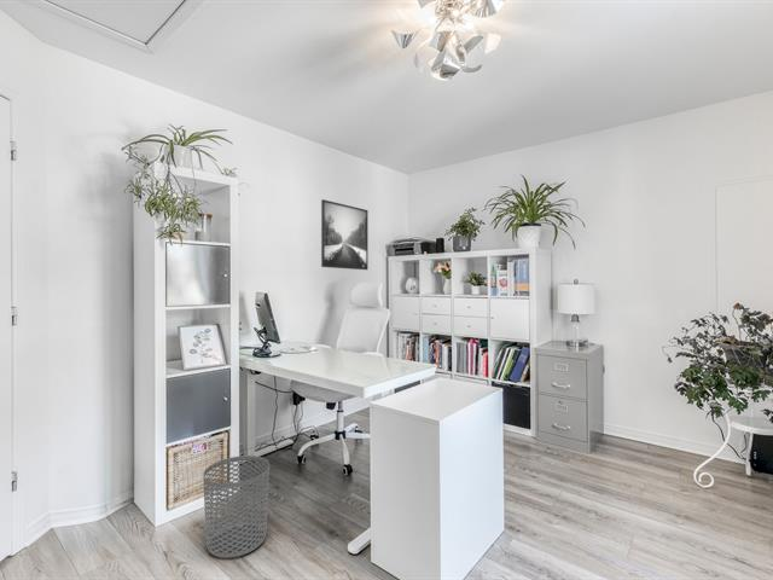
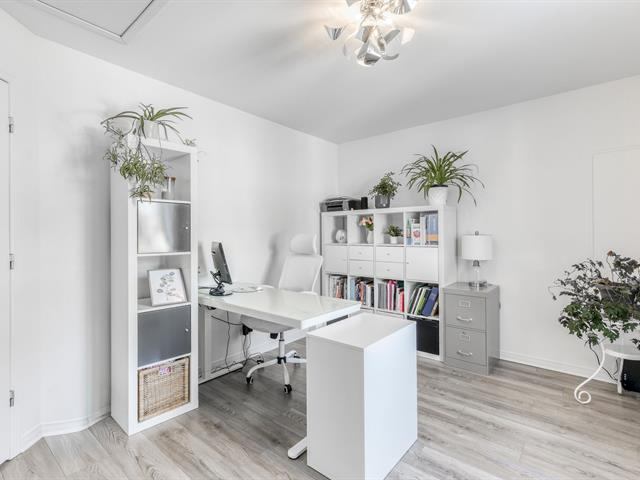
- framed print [320,198,370,271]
- waste bin [202,454,271,559]
